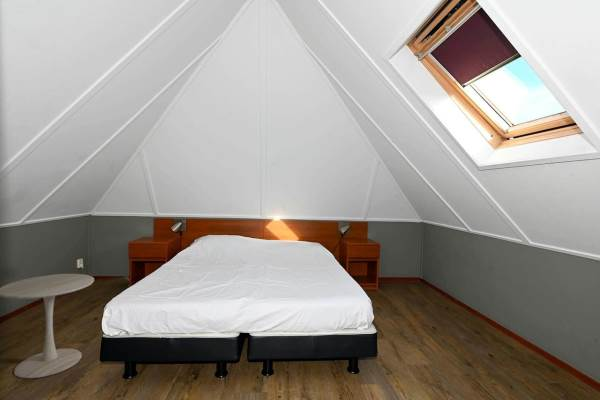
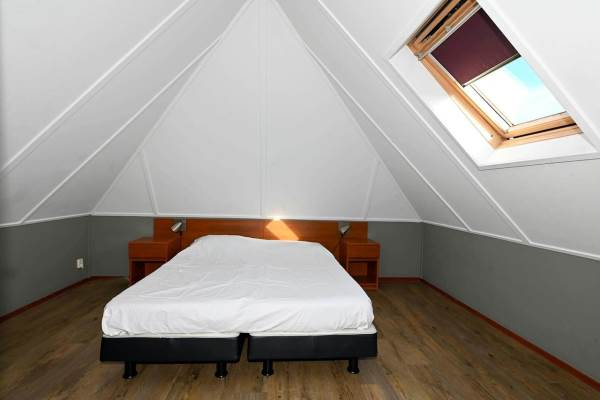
- side table [0,273,95,379]
